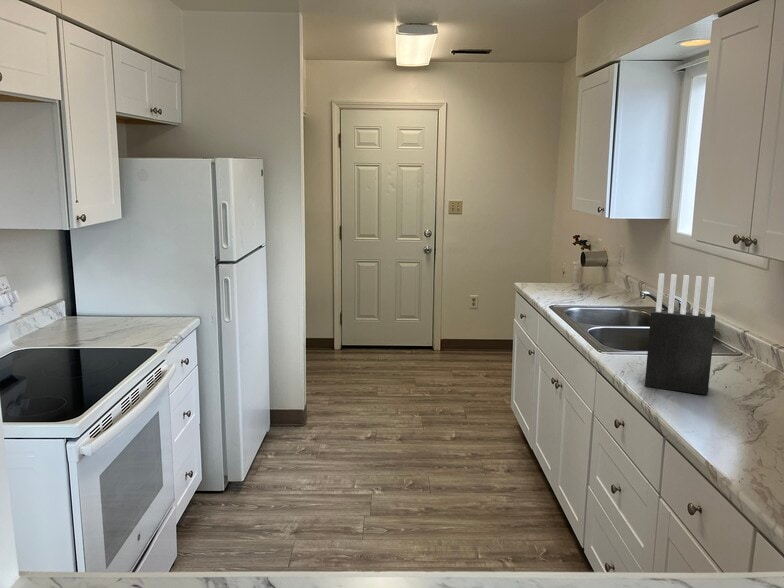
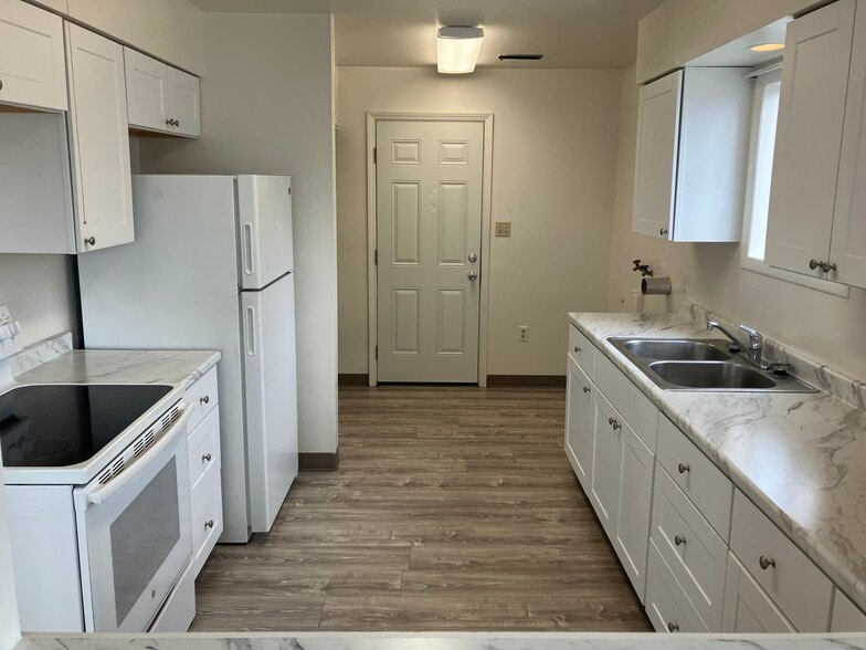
- knife block [644,272,716,396]
